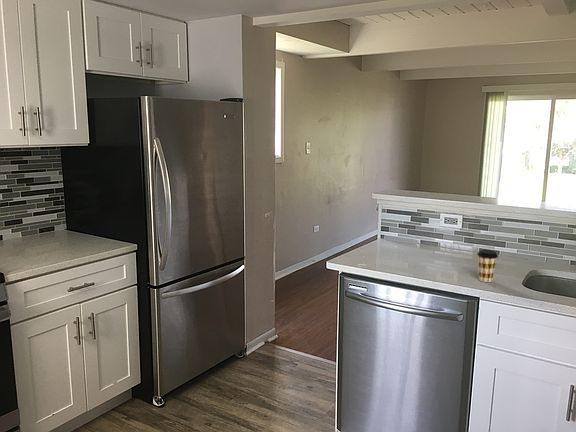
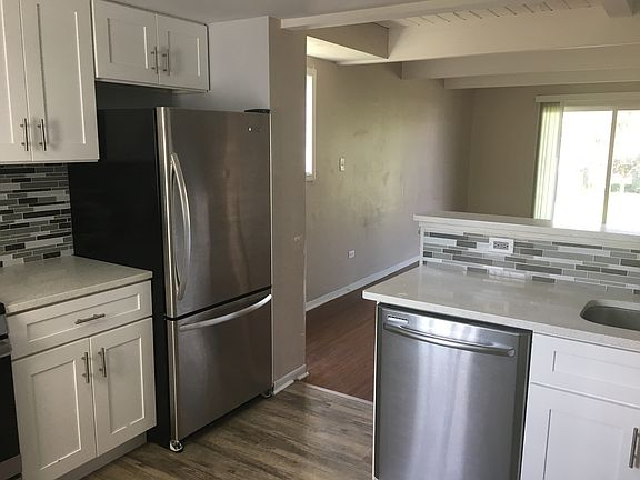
- coffee cup [476,249,499,283]
